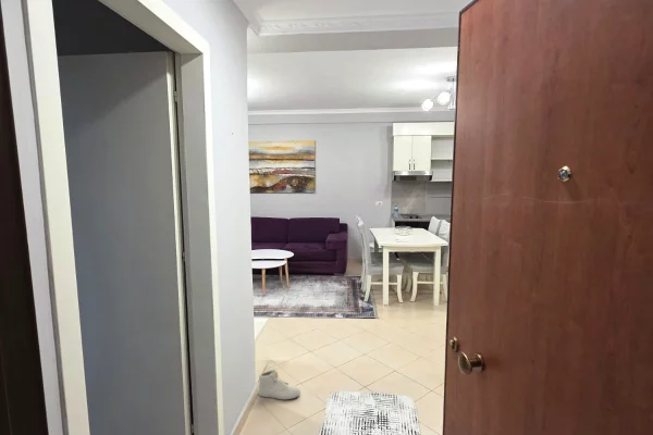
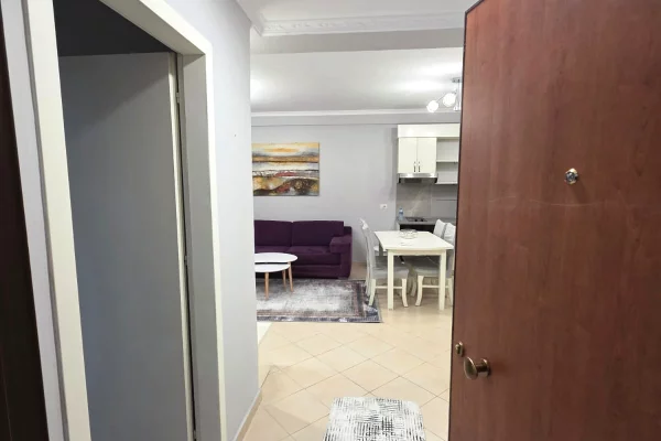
- sneaker [258,369,301,400]
